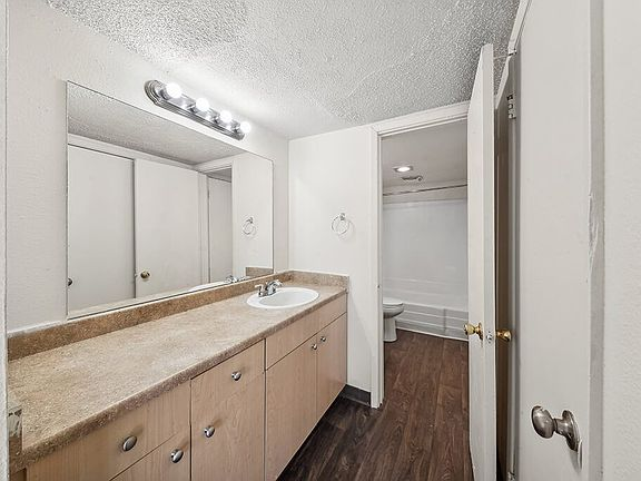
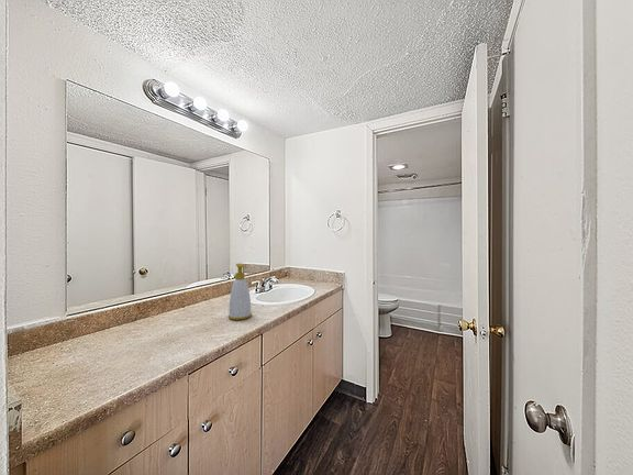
+ soap bottle [227,263,253,321]
